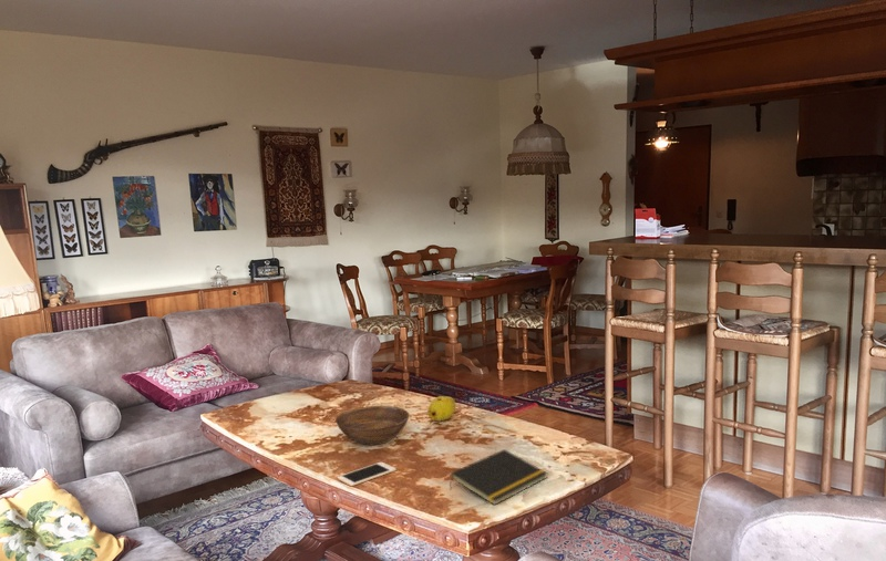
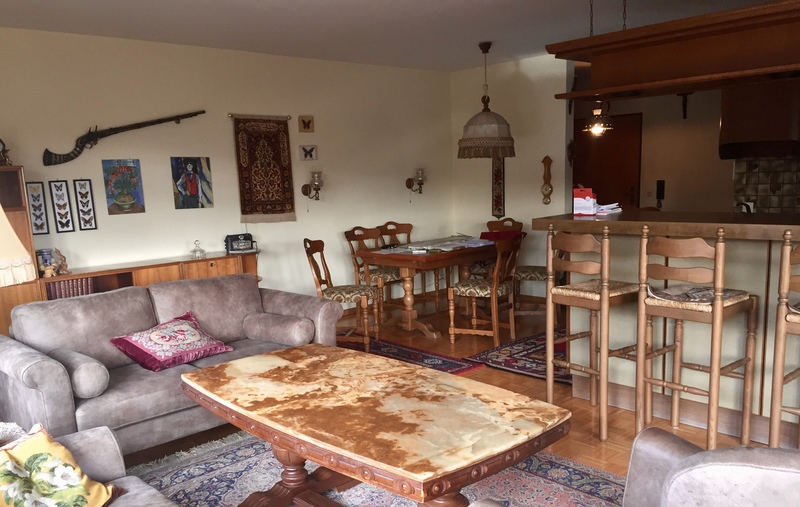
- fruit [426,395,457,423]
- cell phone [337,461,398,487]
- bowl [334,405,411,446]
- notepad [449,448,548,507]
